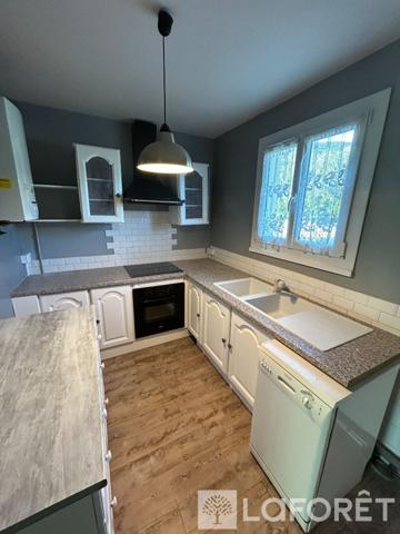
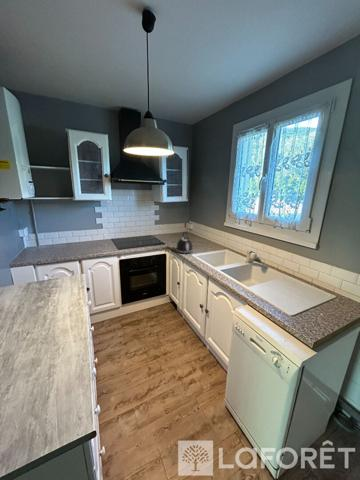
+ kettle [175,231,194,255]
